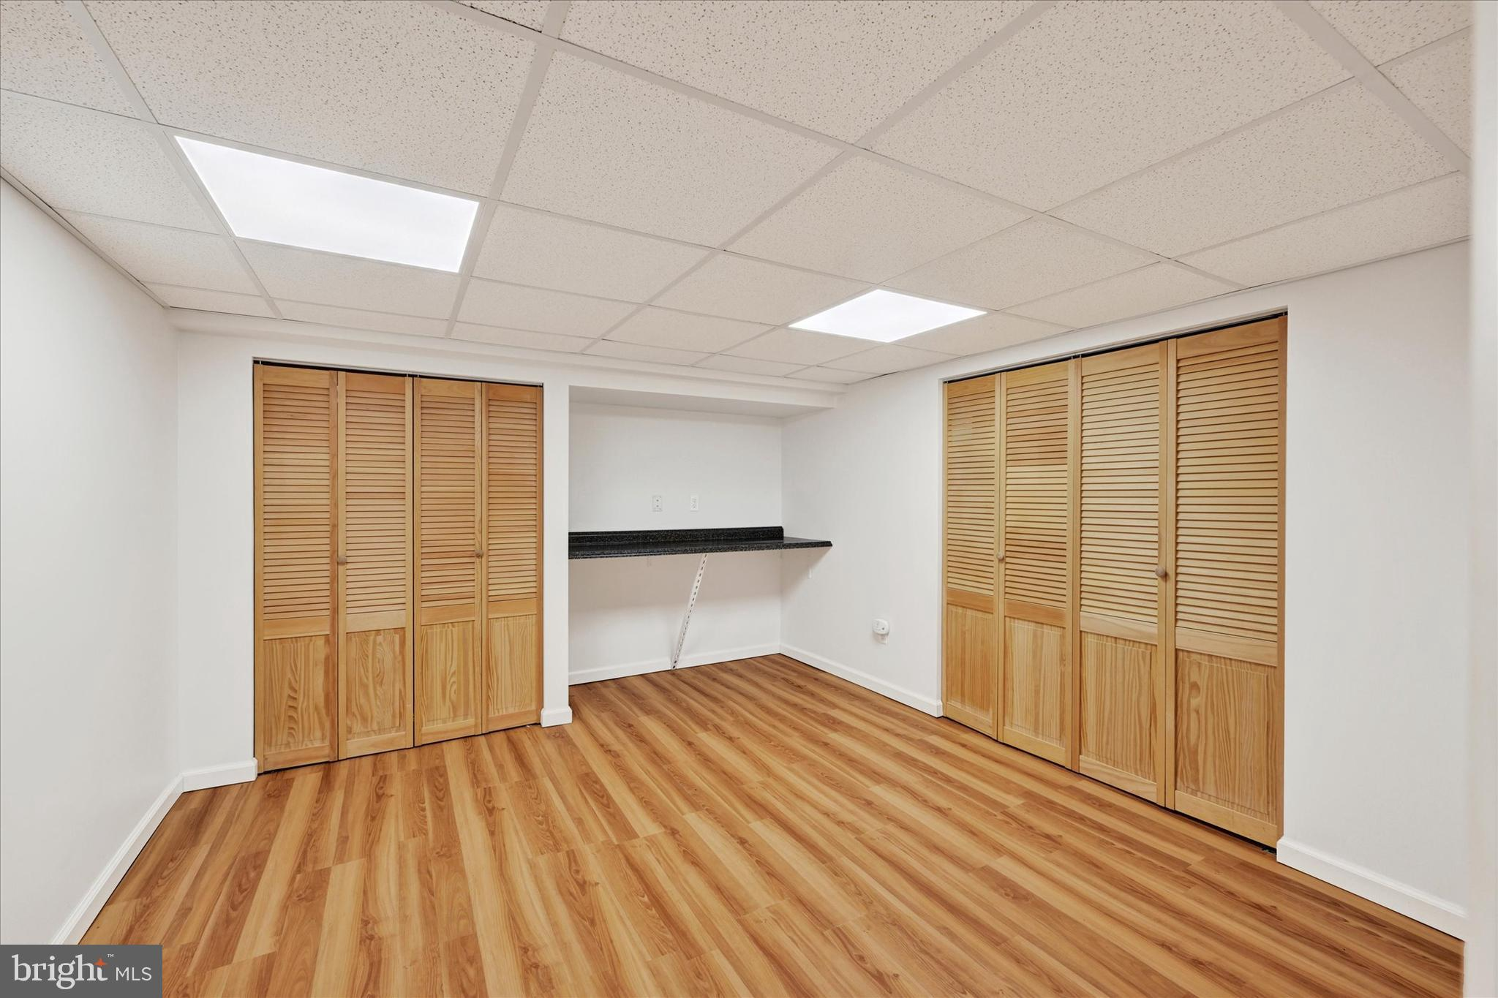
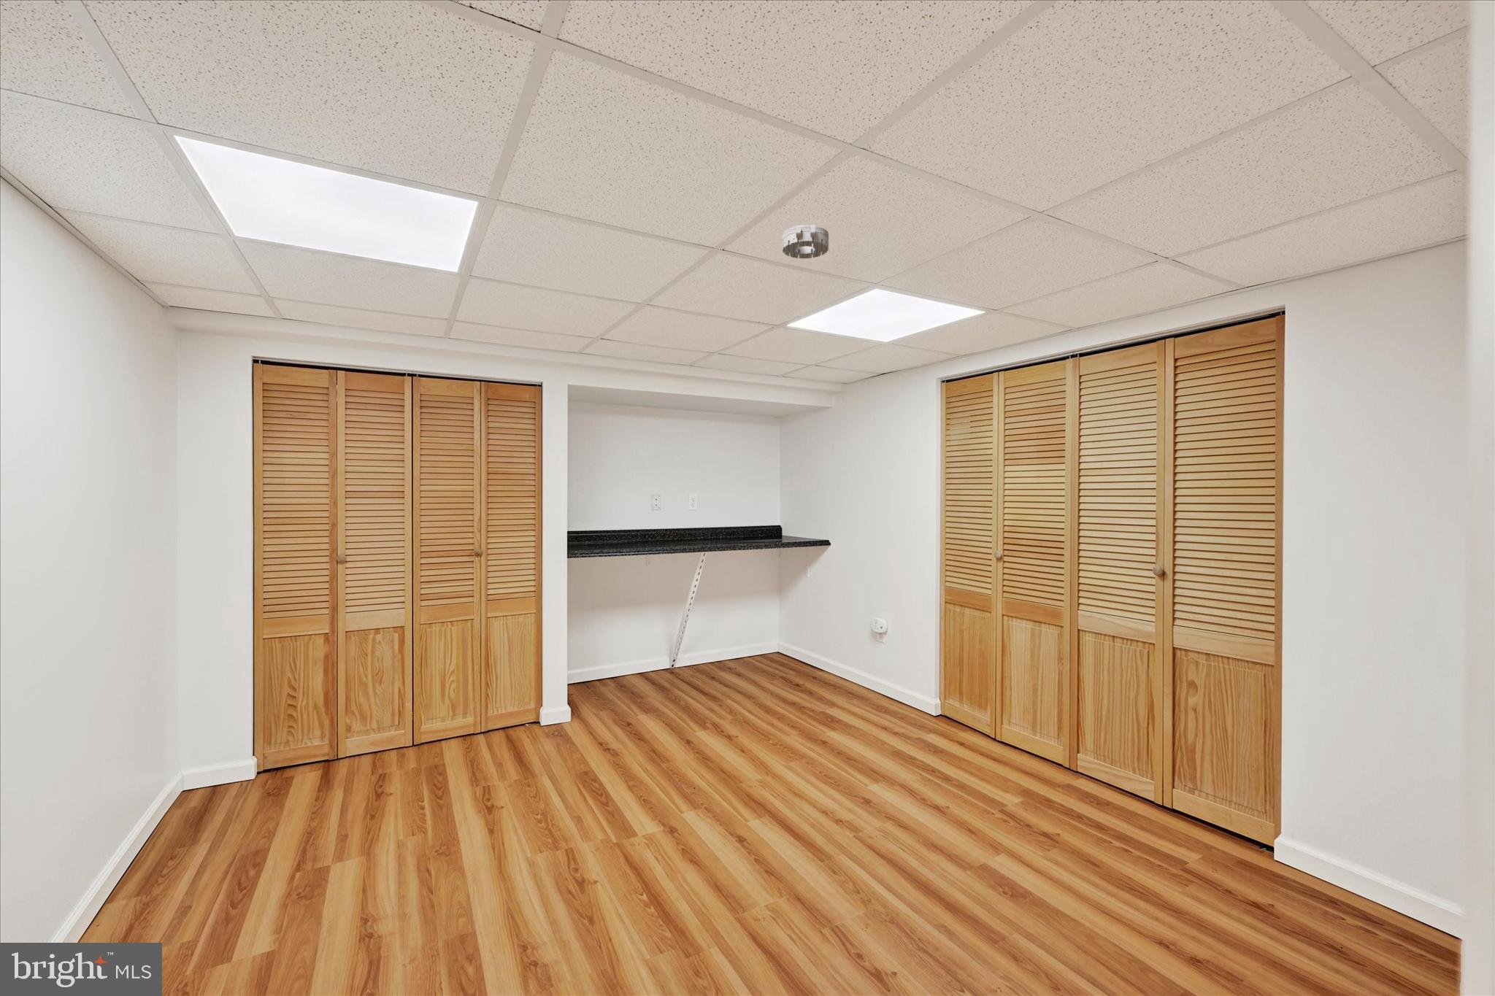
+ smoke detector [781,225,829,259]
